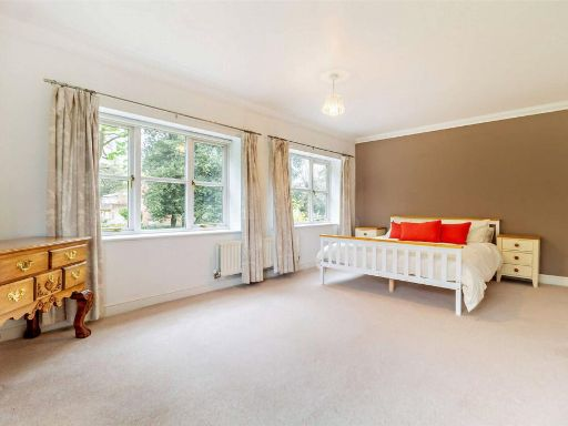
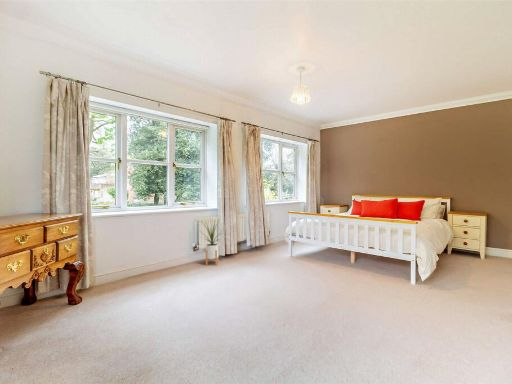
+ house plant [199,215,224,266]
